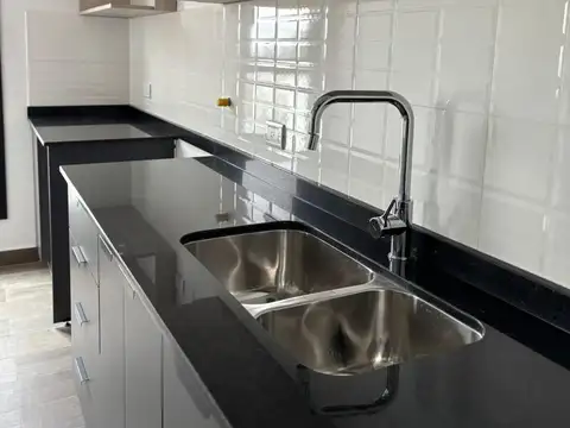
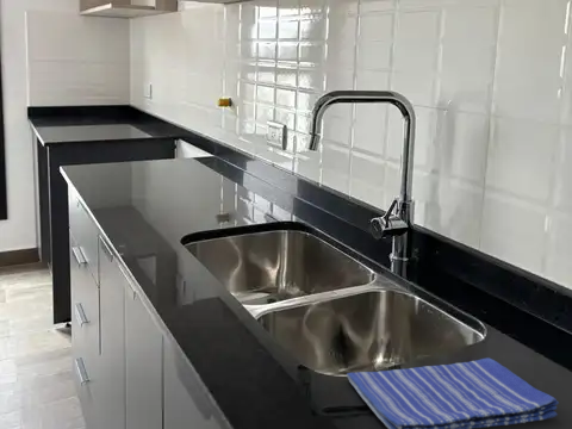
+ dish towel [346,356,560,429]
